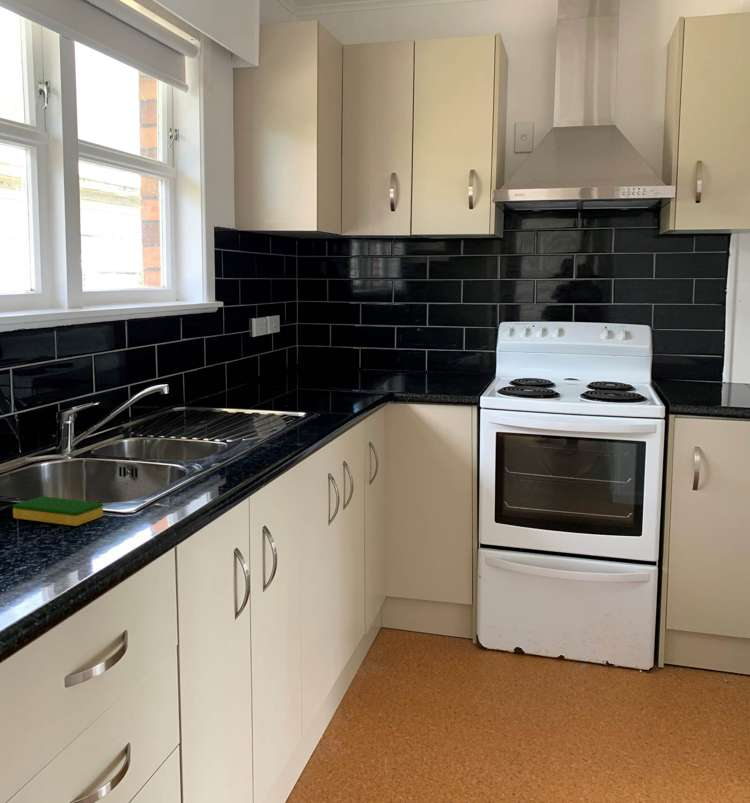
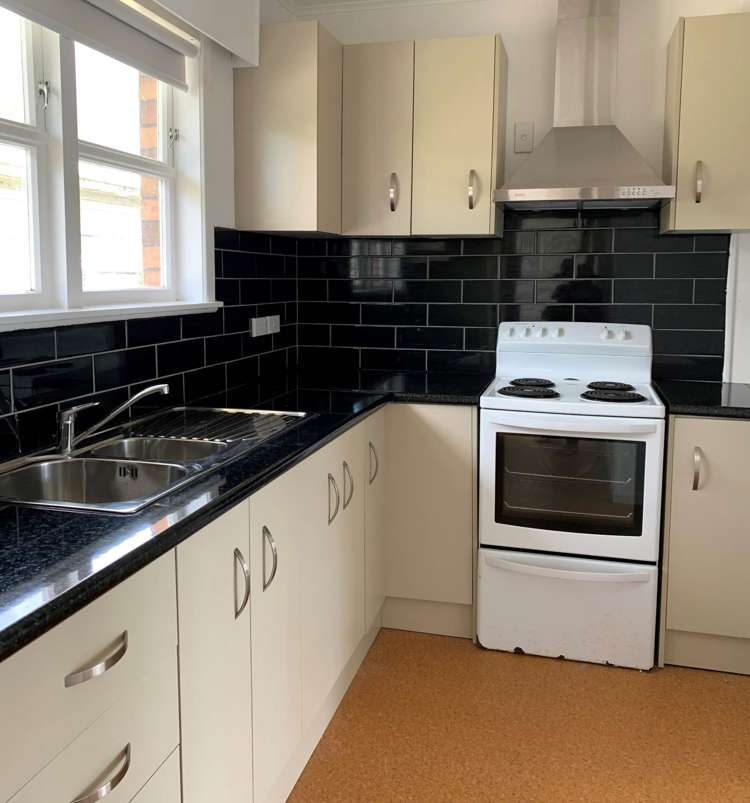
- dish sponge [12,495,104,527]
